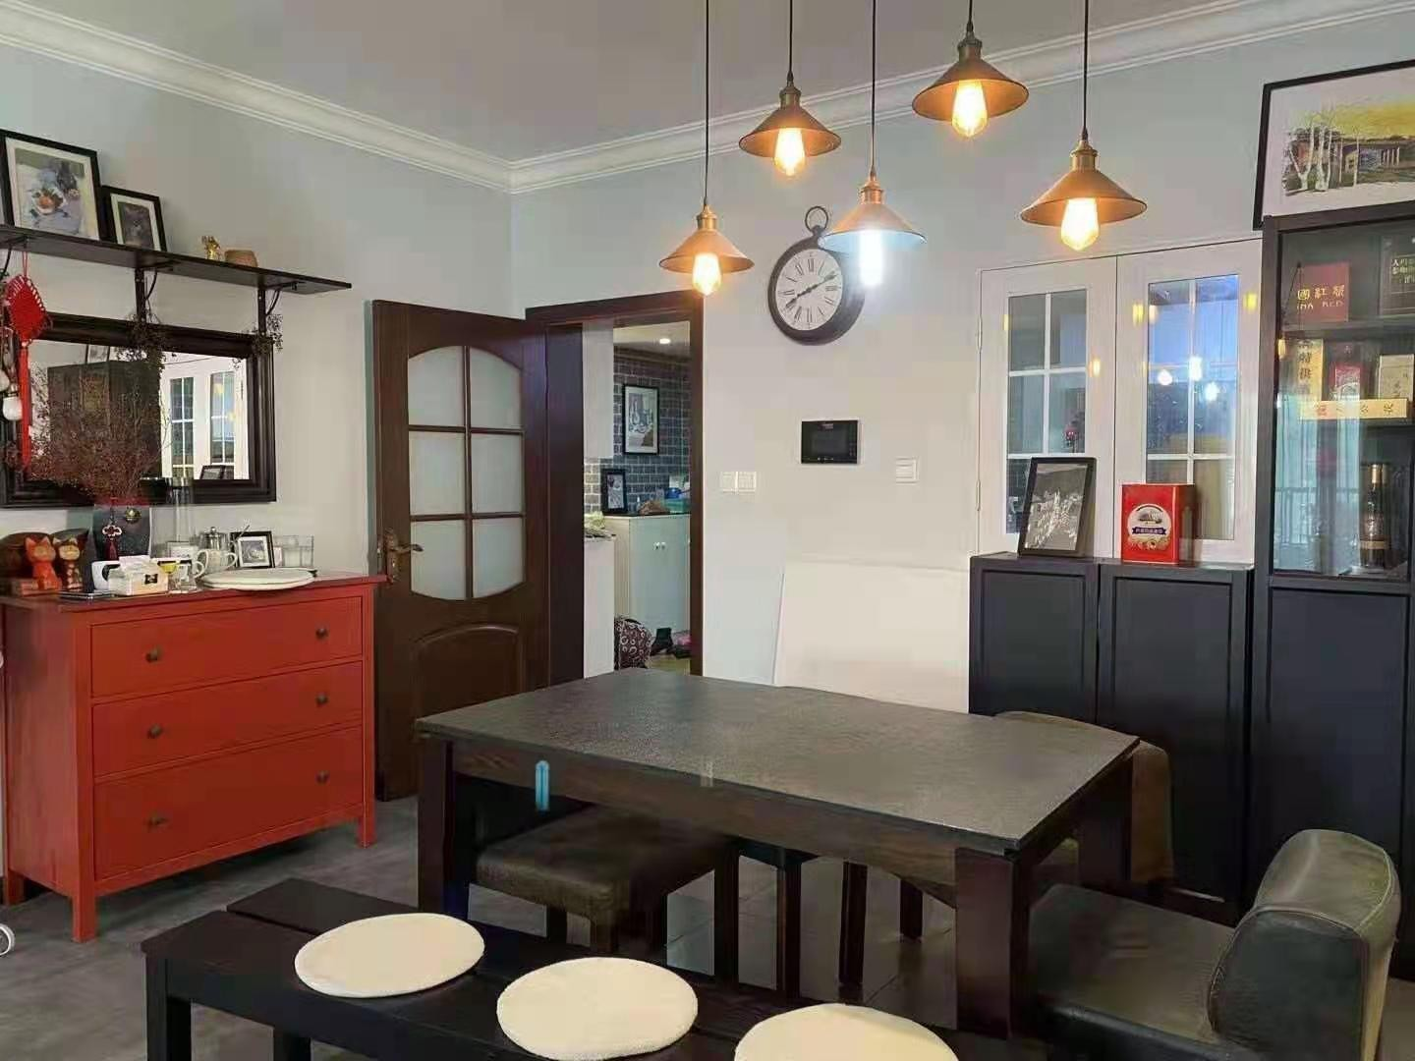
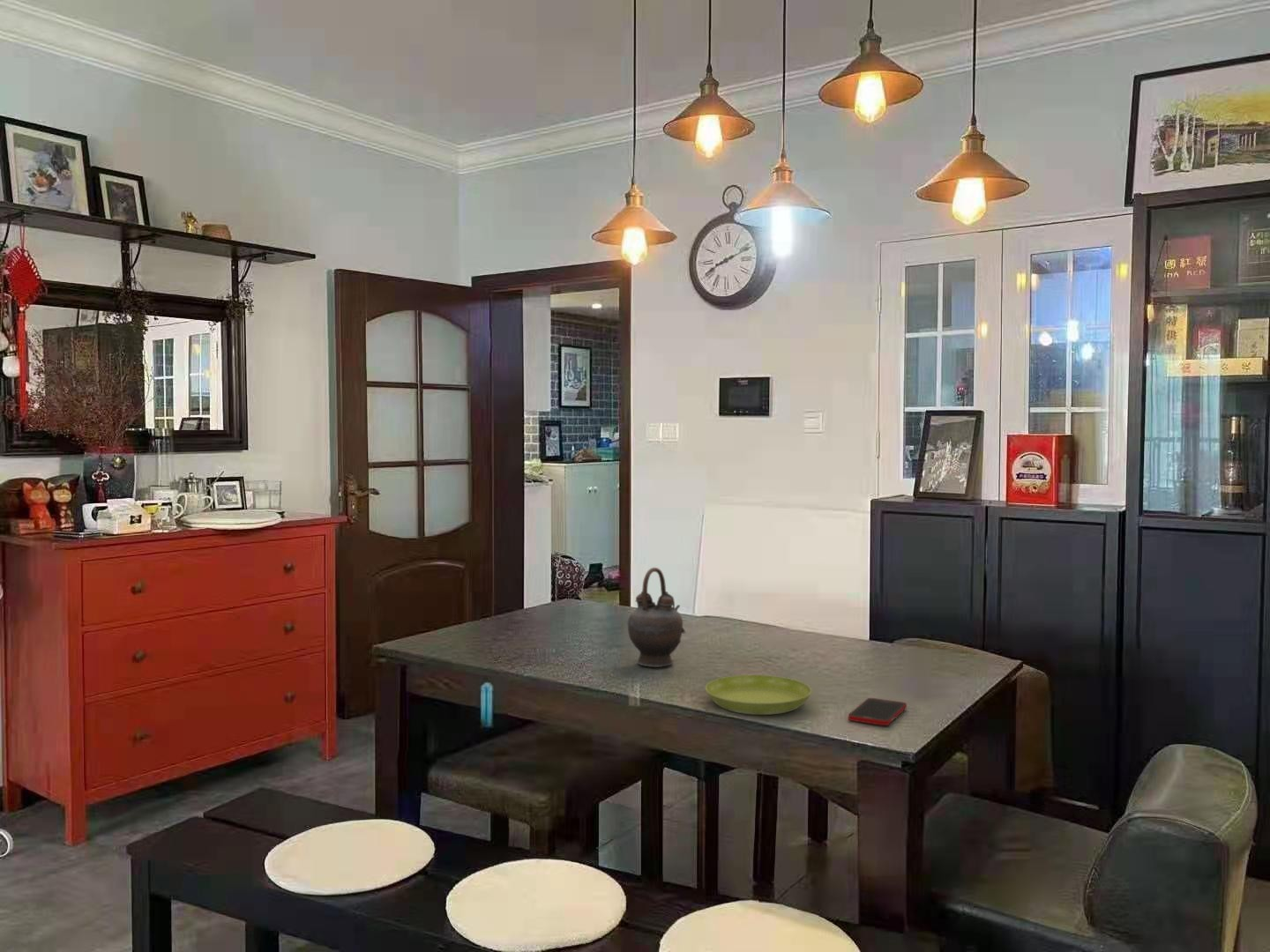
+ teapot [626,567,686,668]
+ saucer [705,674,812,716]
+ cell phone [848,697,908,726]
